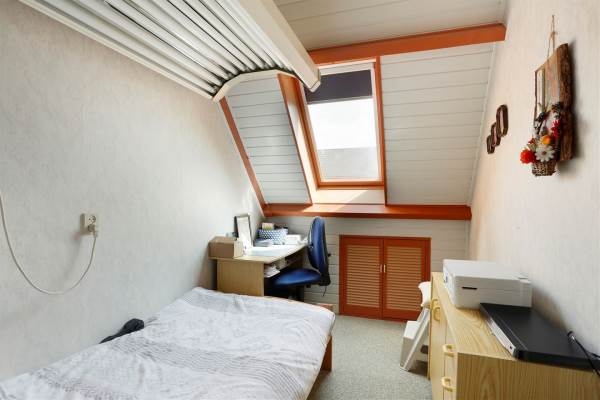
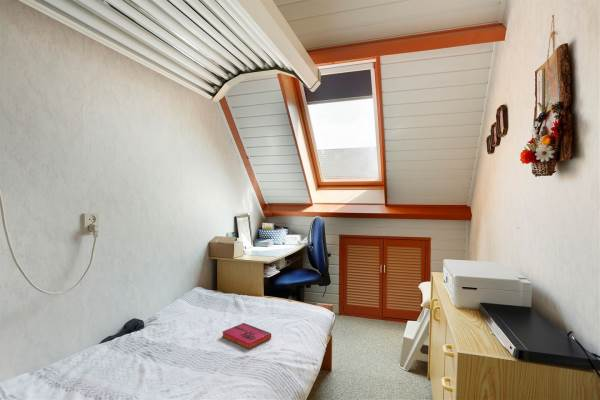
+ hardback book [221,322,272,350]
